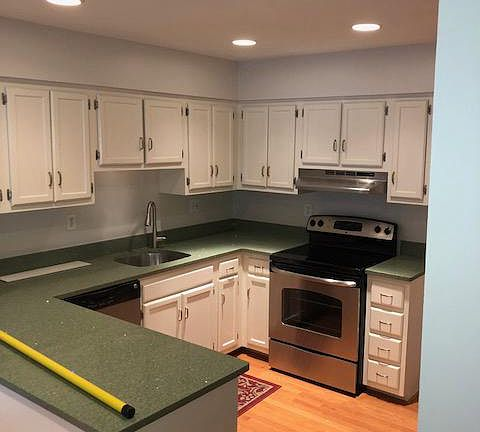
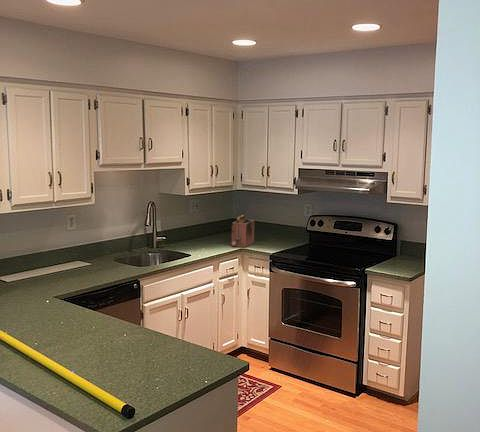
+ toaster [231,214,255,248]
